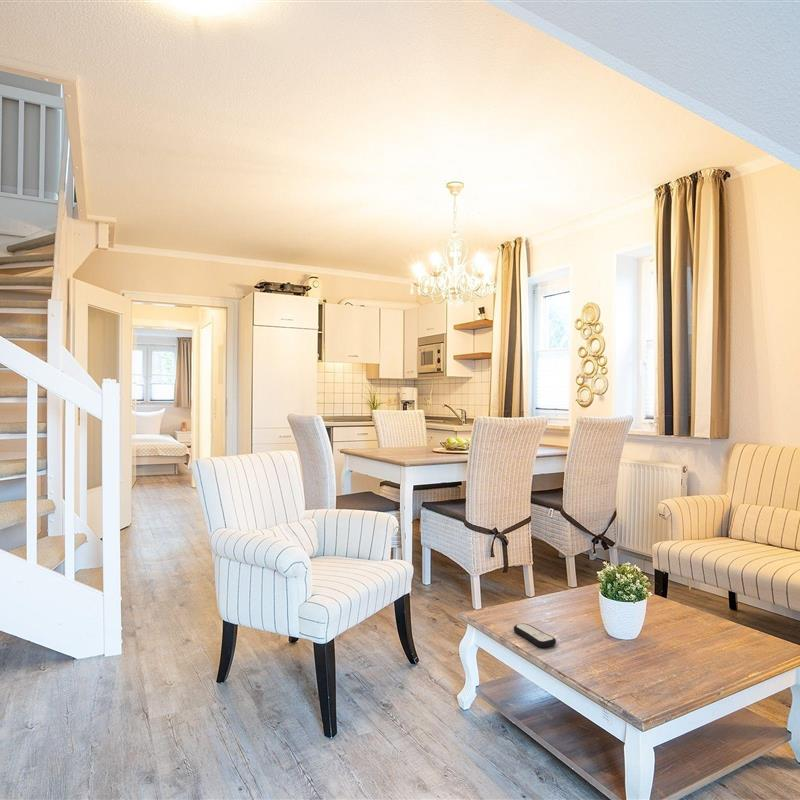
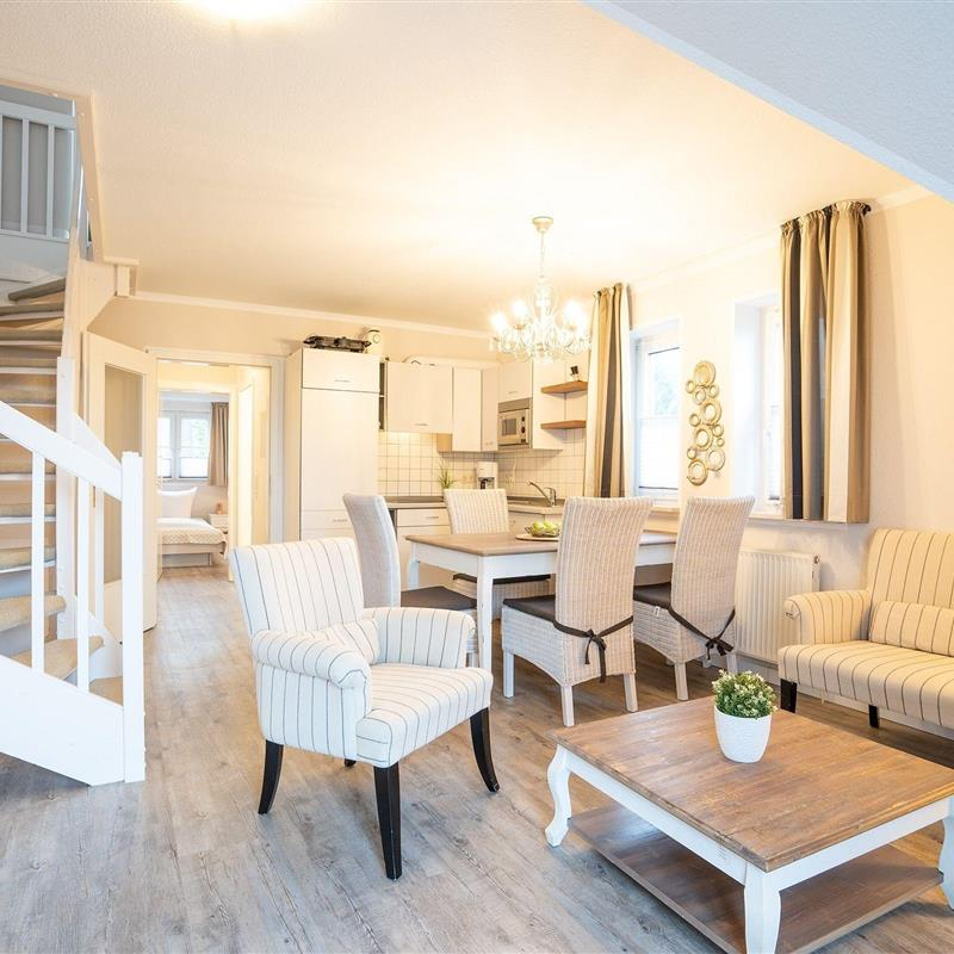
- remote control [513,623,557,648]
